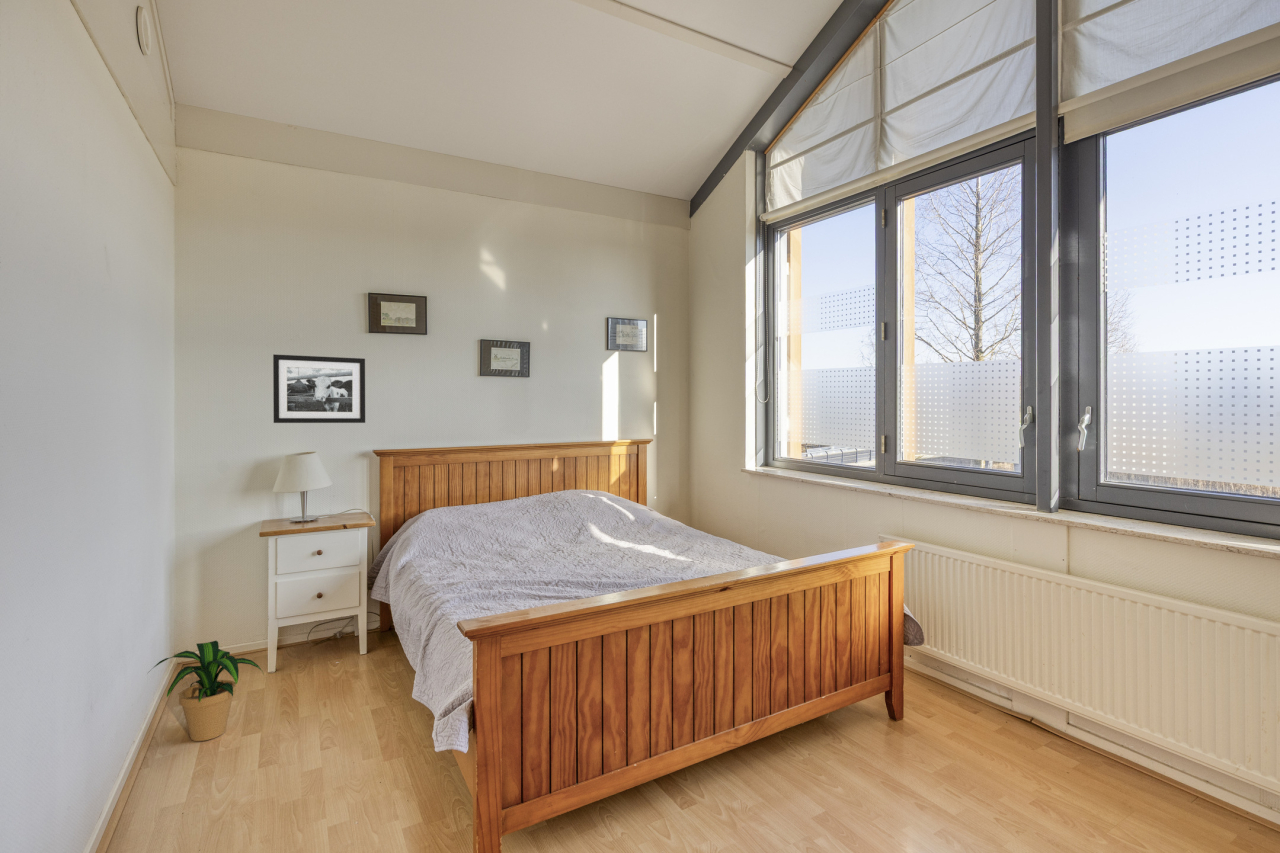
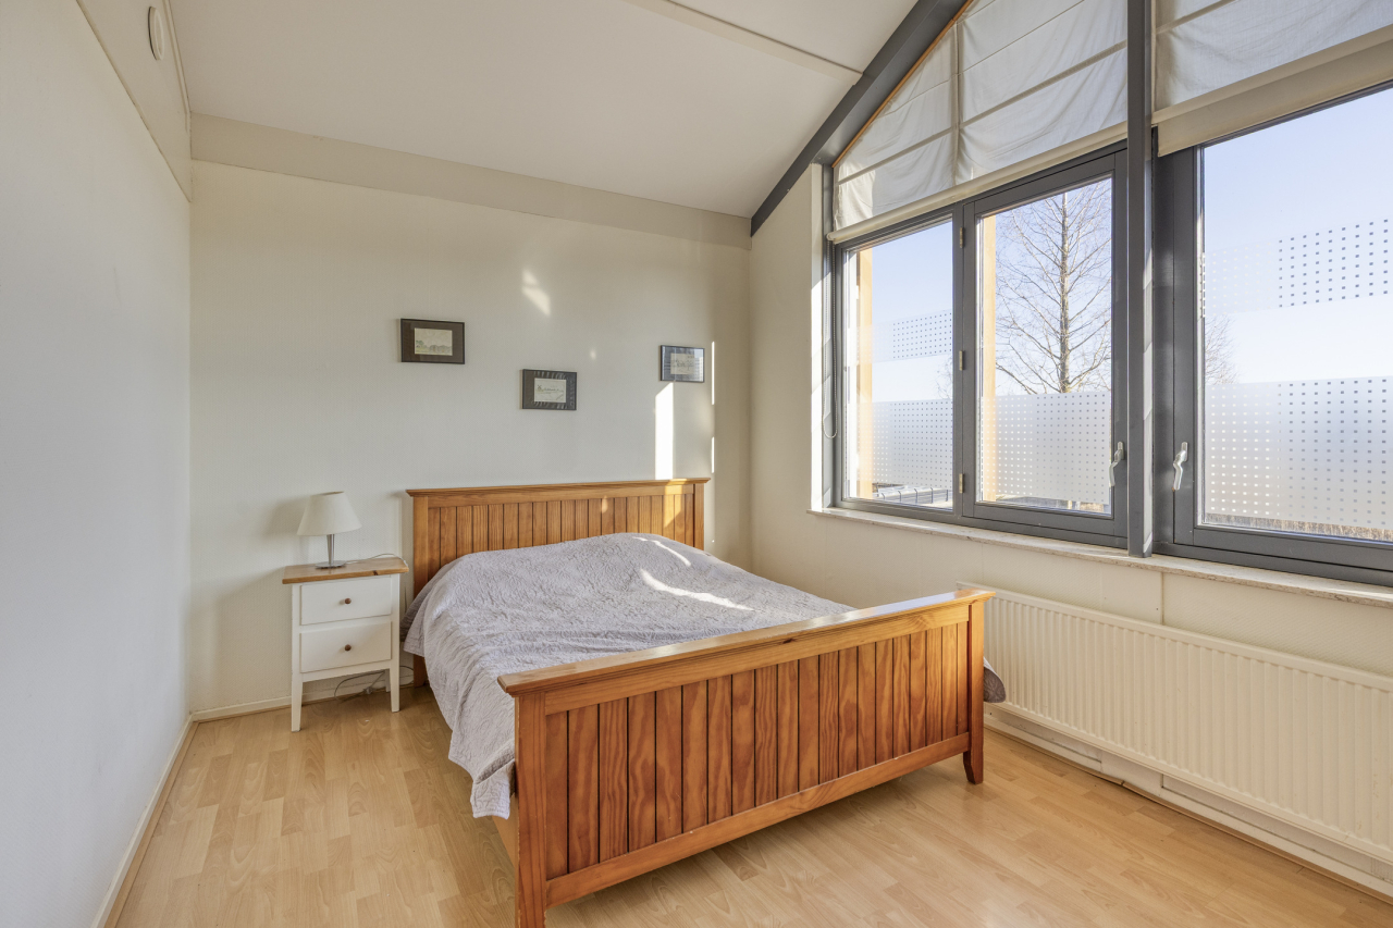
- picture frame [272,353,366,424]
- potted plant [146,640,265,742]
